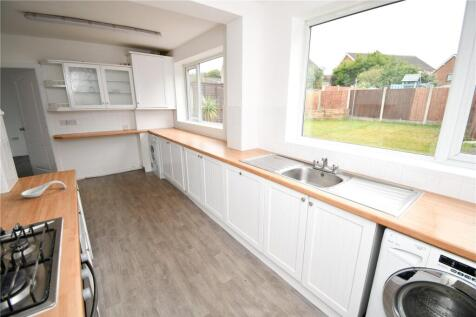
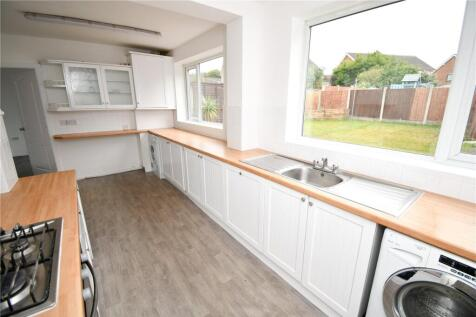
- spoon rest [20,180,67,199]
